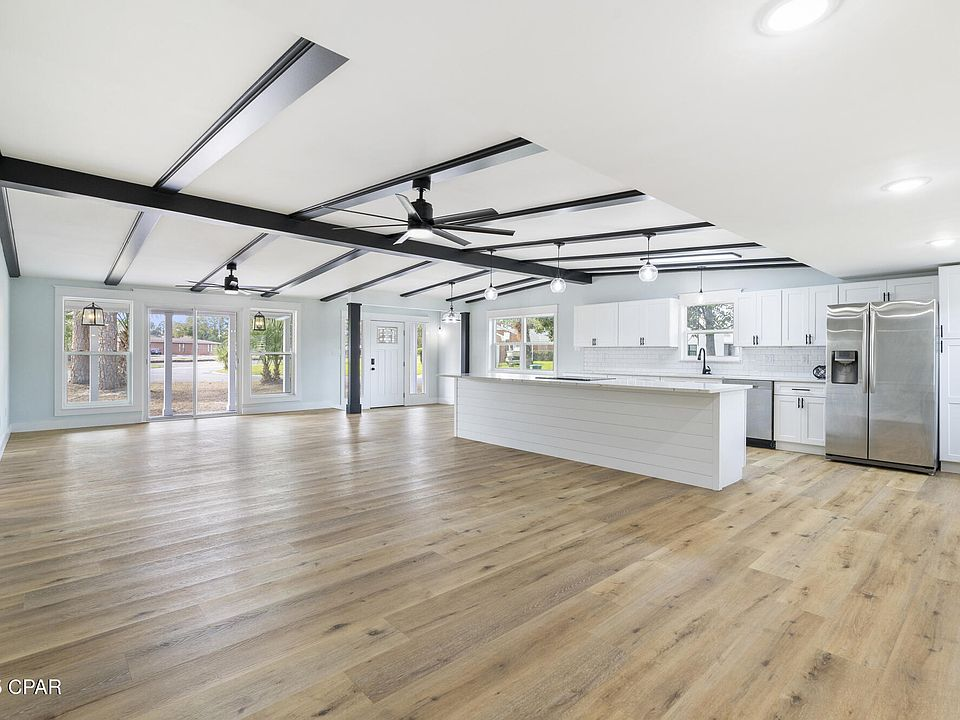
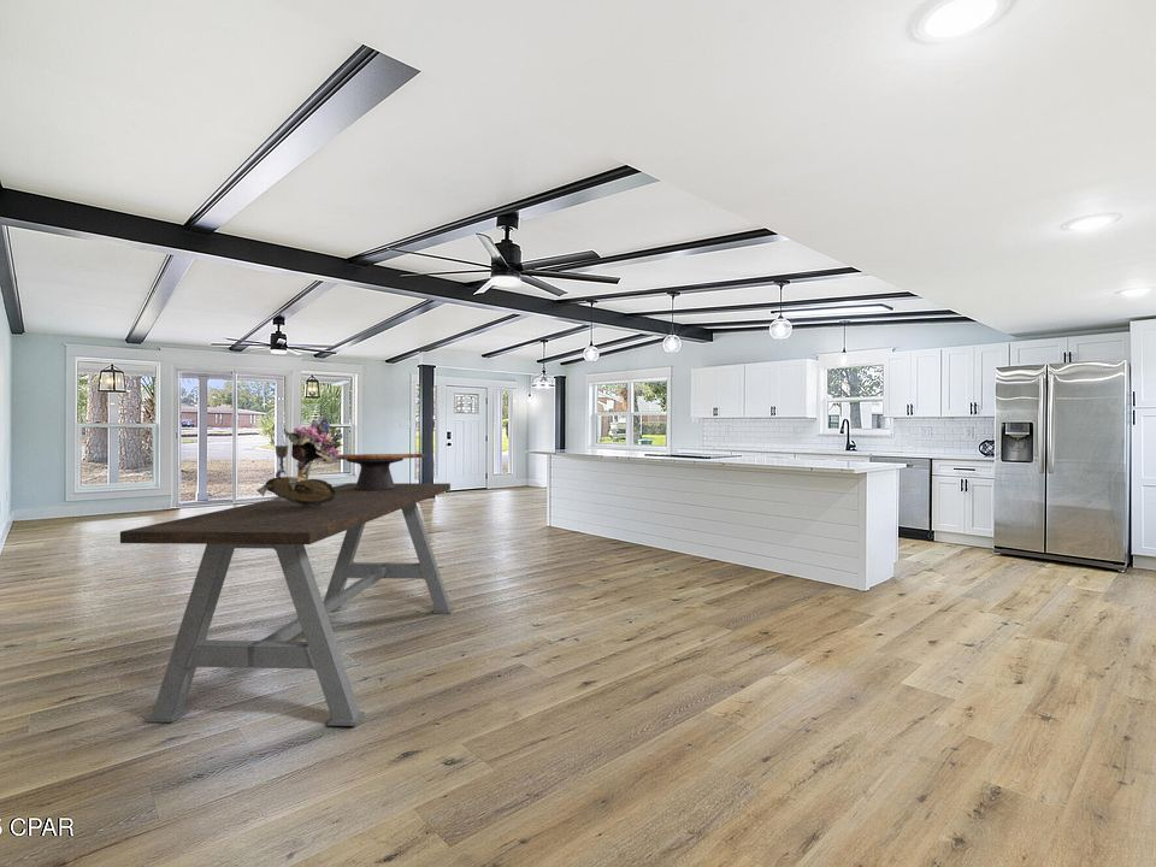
+ bouquet [255,414,344,506]
+ candlestick [270,444,300,501]
+ dining table [119,482,455,727]
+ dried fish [337,453,427,490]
